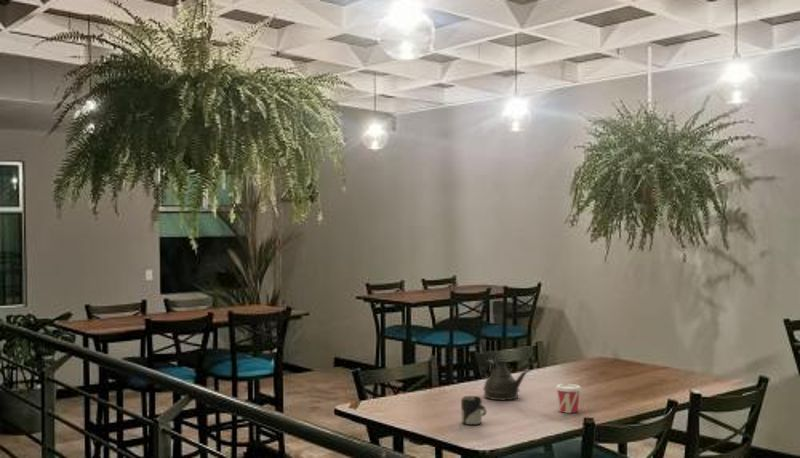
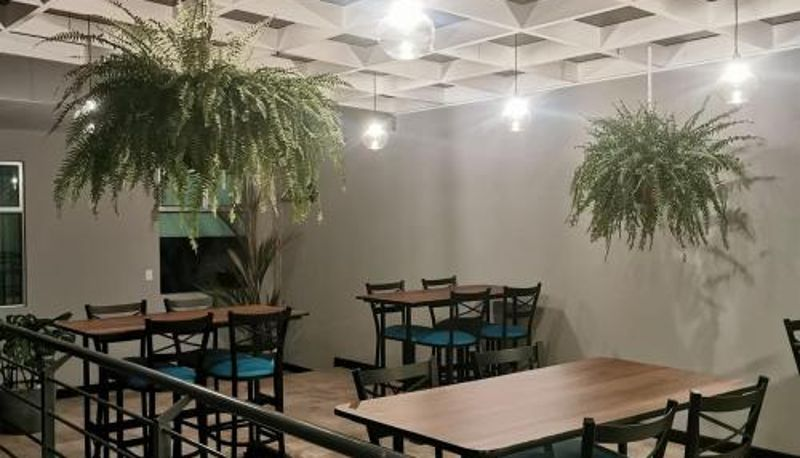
- cup [460,395,488,426]
- cup [554,383,582,414]
- teapot [482,359,532,401]
